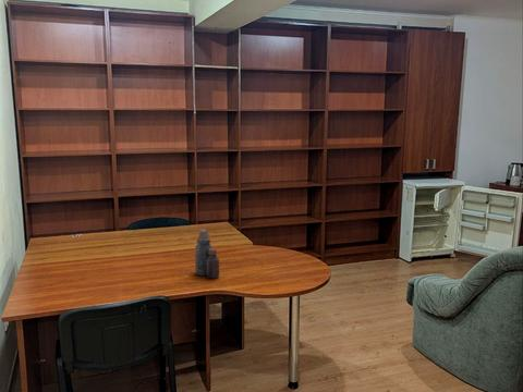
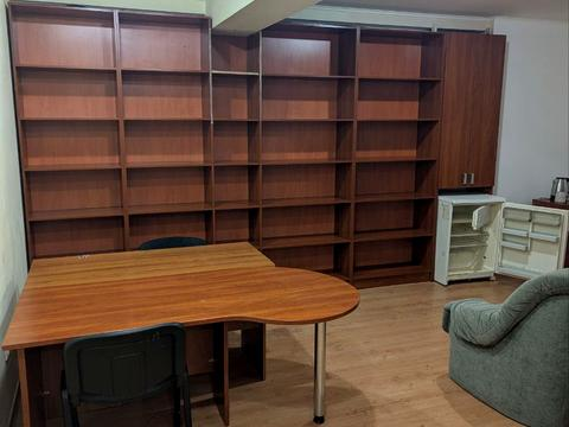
- bottle [194,229,220,280]
